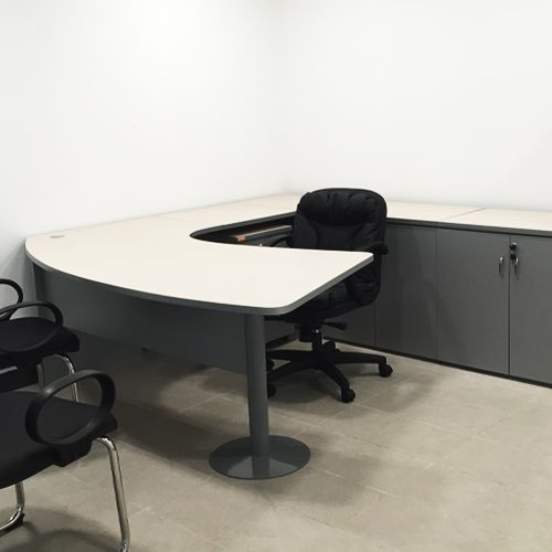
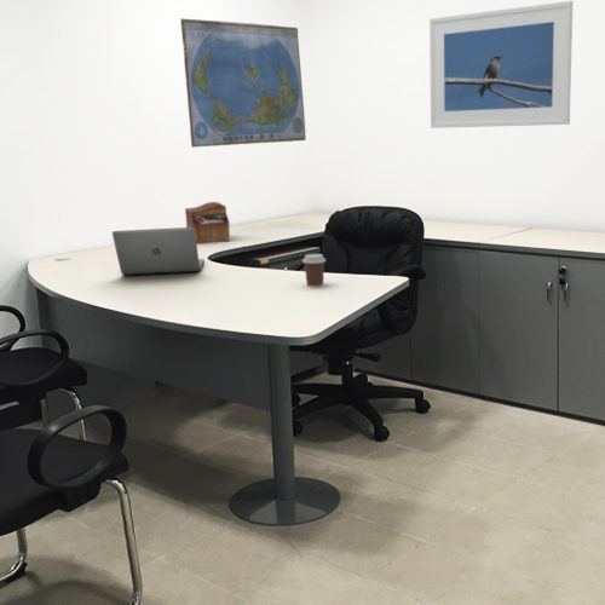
+ sewing box [184,201,231,244]
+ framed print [428,0,574,129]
+ world map [179,17,307,149]
+ laptop [111,226,206,277]
+ coffee cup [301,253,327,288]
